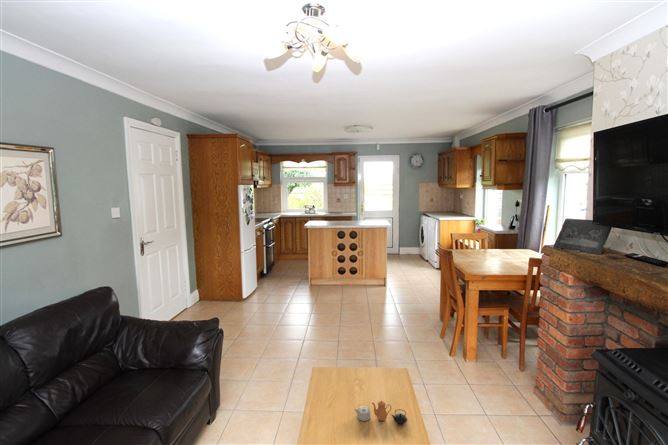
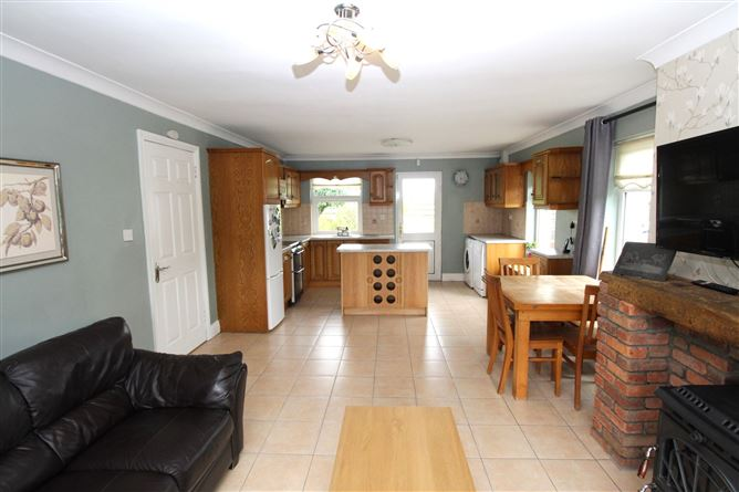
- teapot [354,400,408,424]
